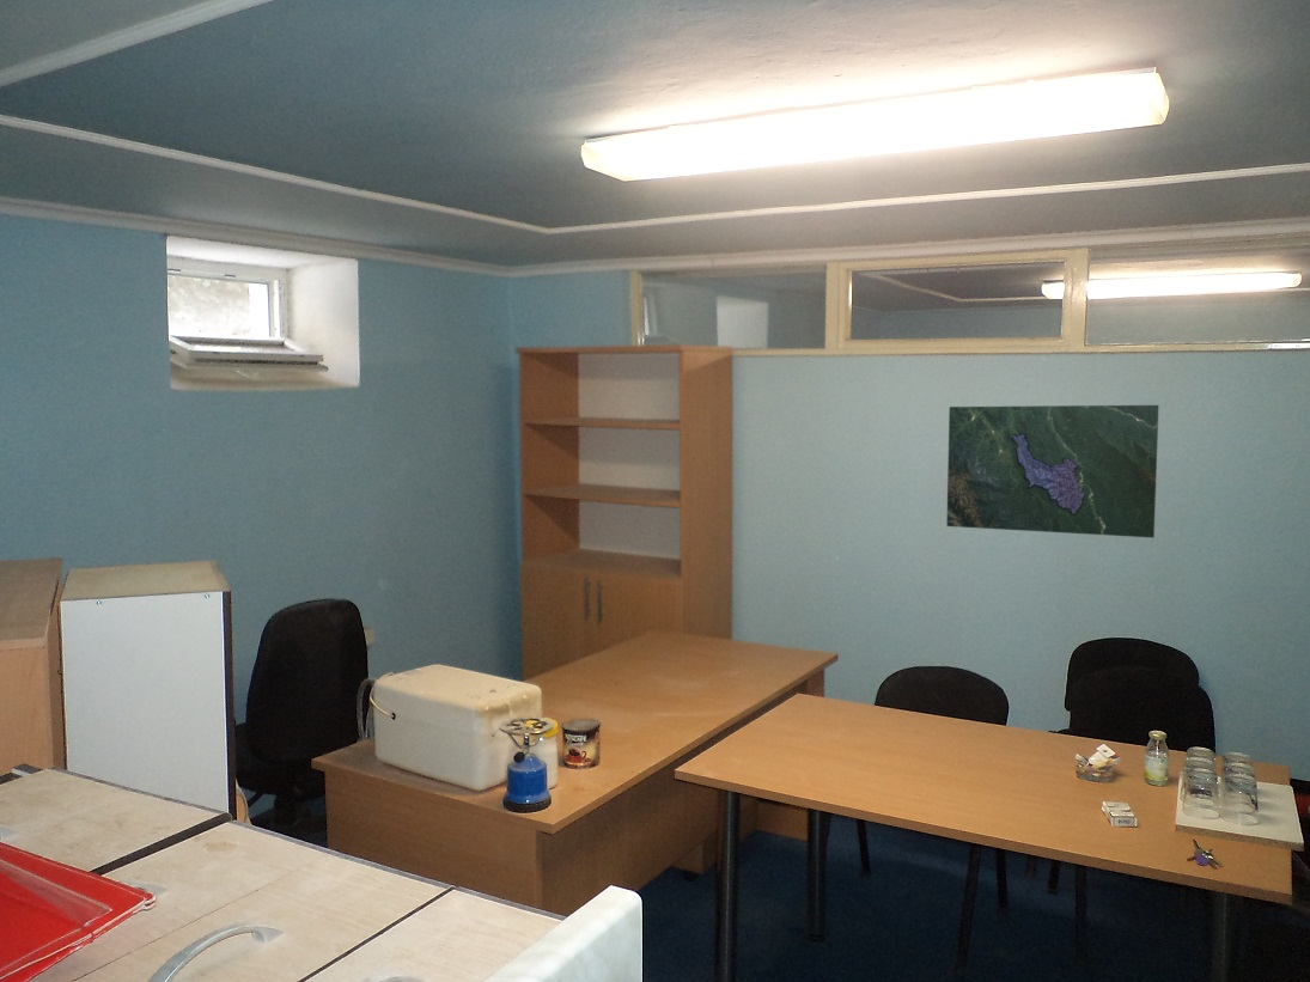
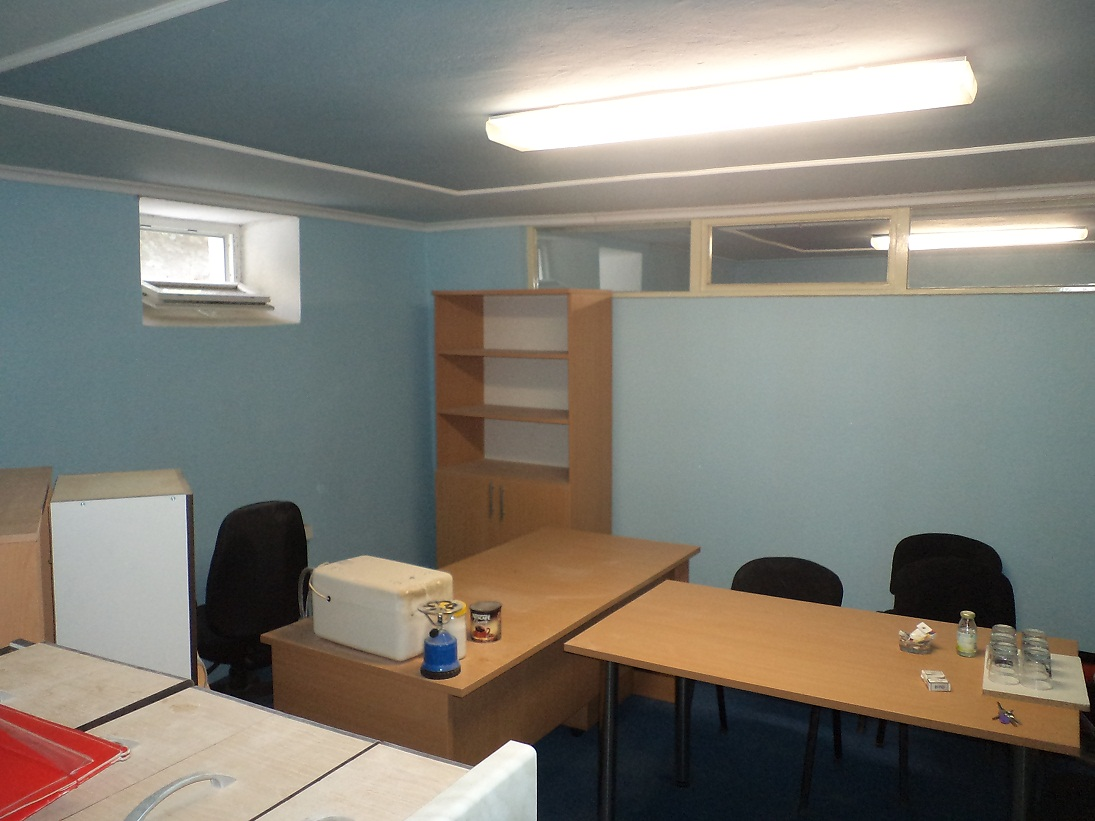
- map [945,404,1160,539]
